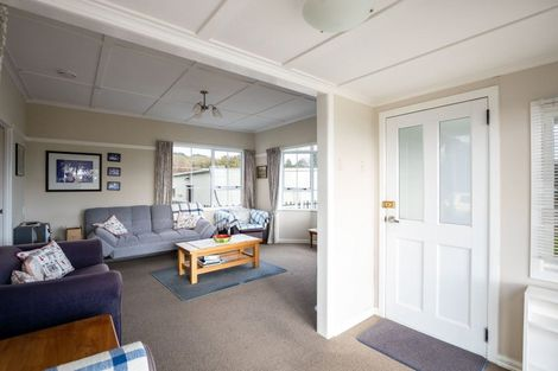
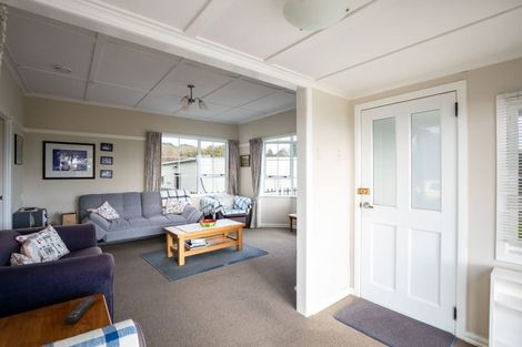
+ remote control [63,297,97,325]
